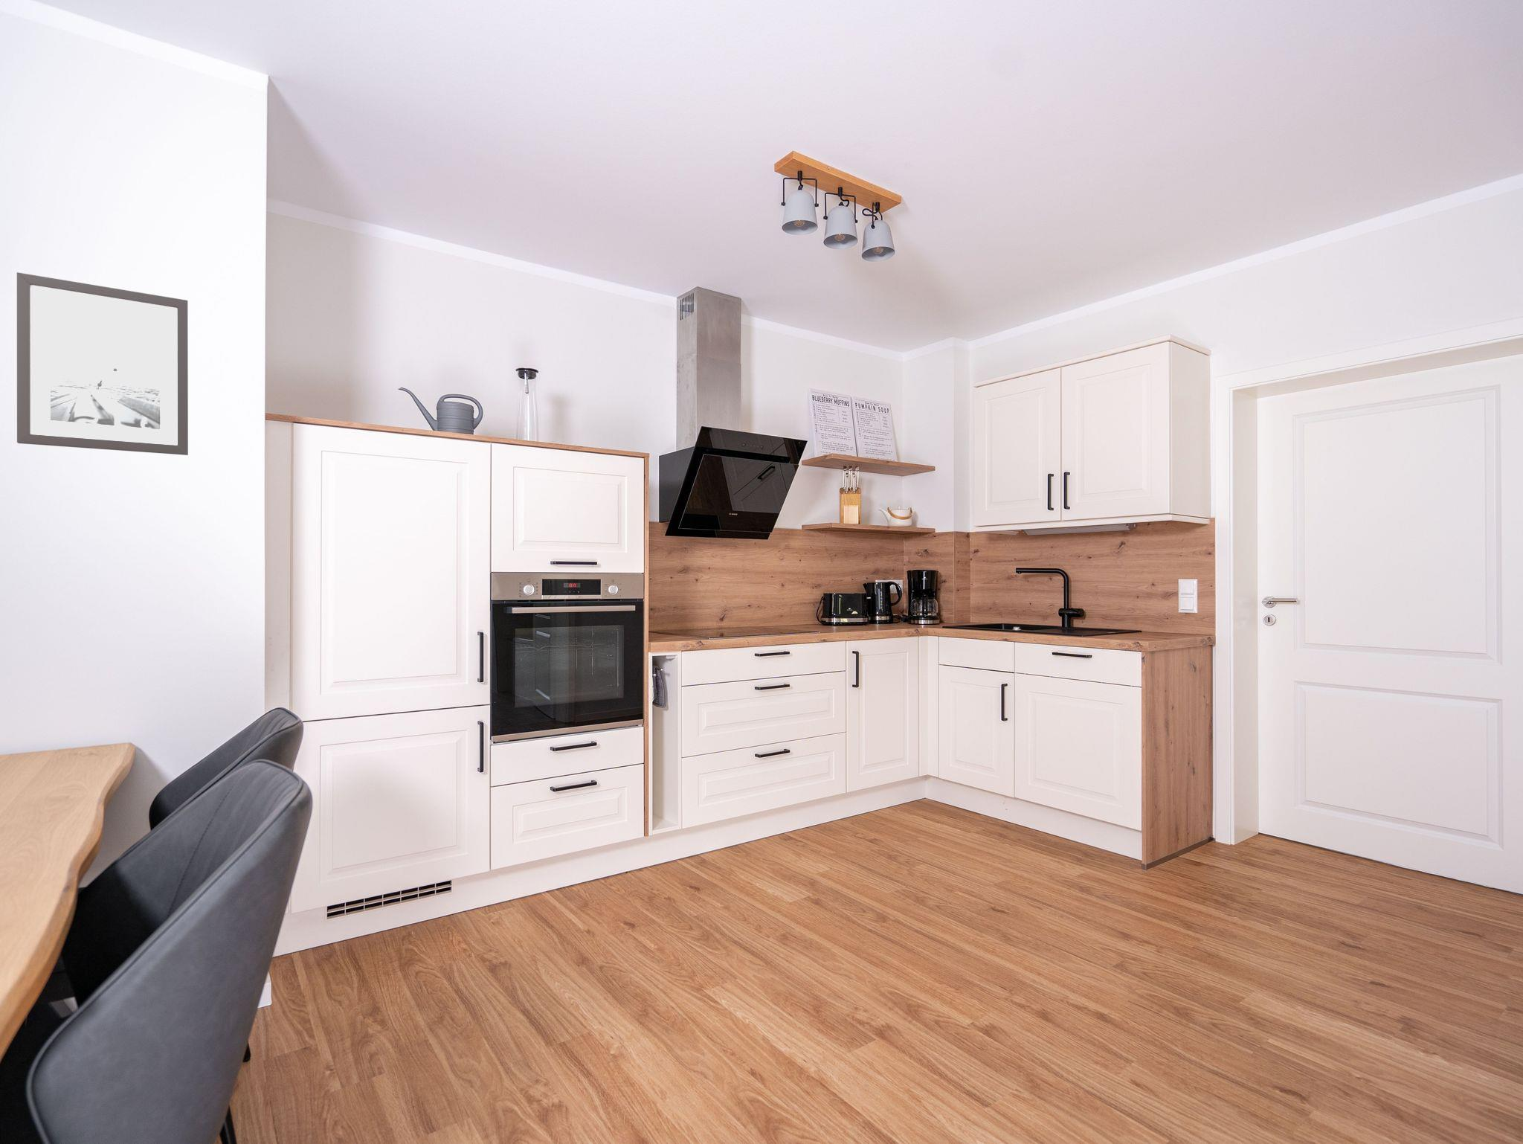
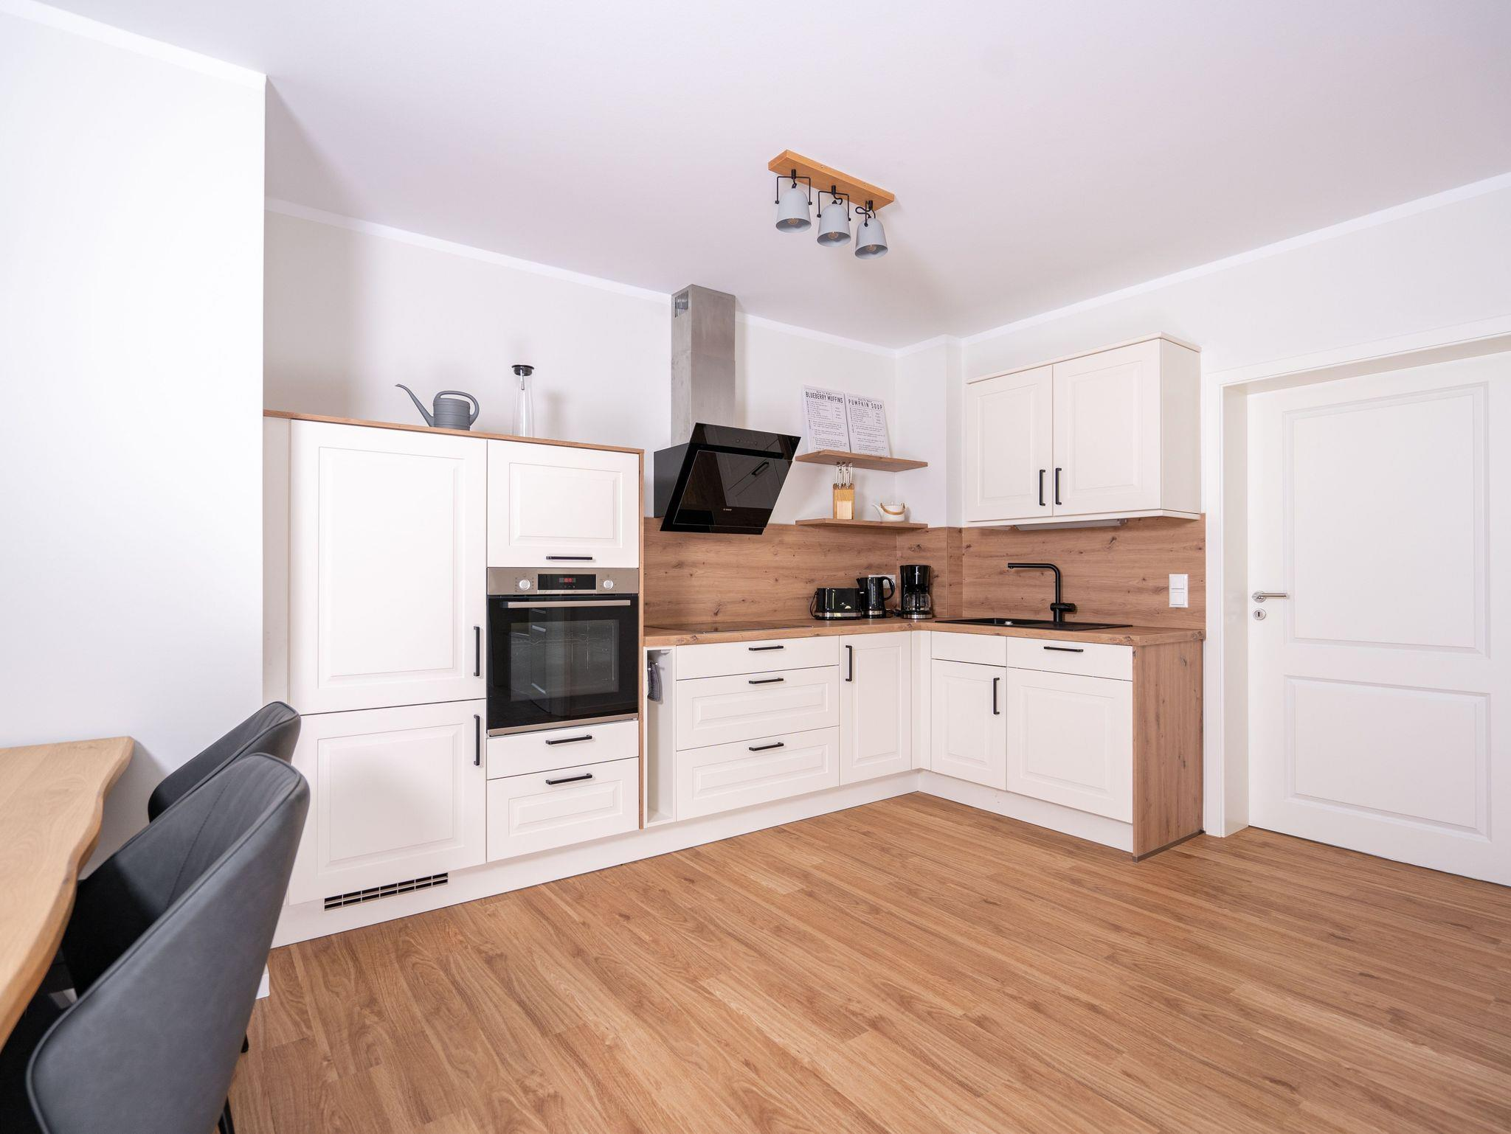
- wall art [17,272,189,455]
